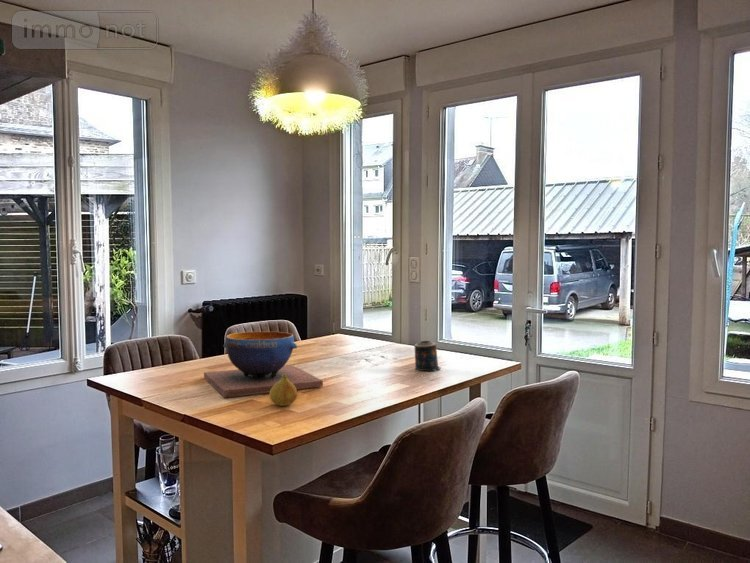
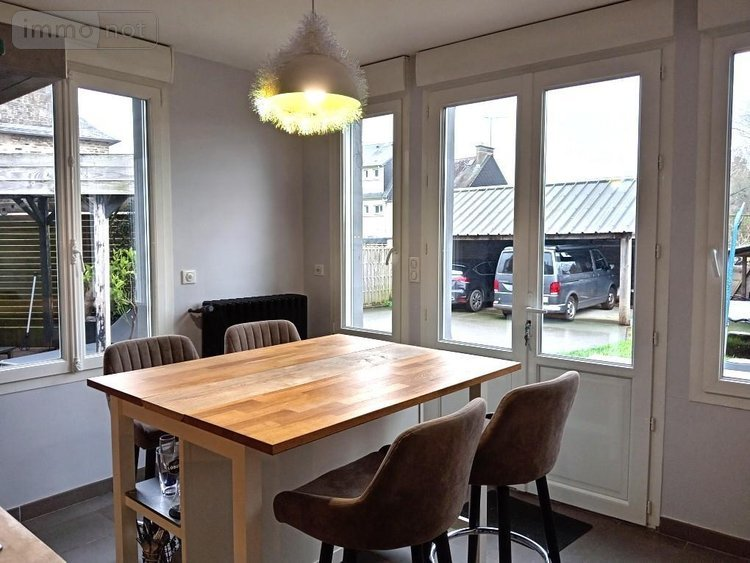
- candle [413,340,442,372]
- fruit [268,374,298,407]
- decorative bowl [203,331,324,399]
